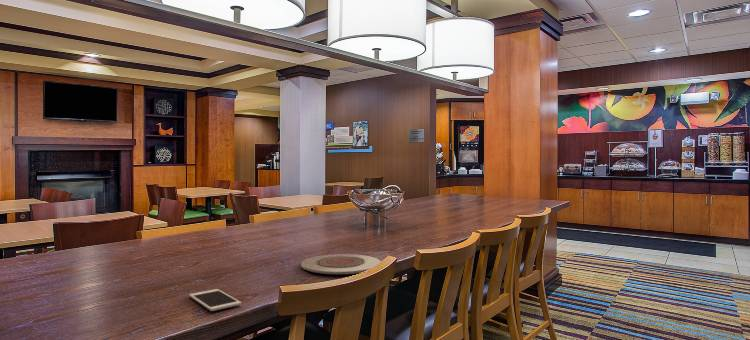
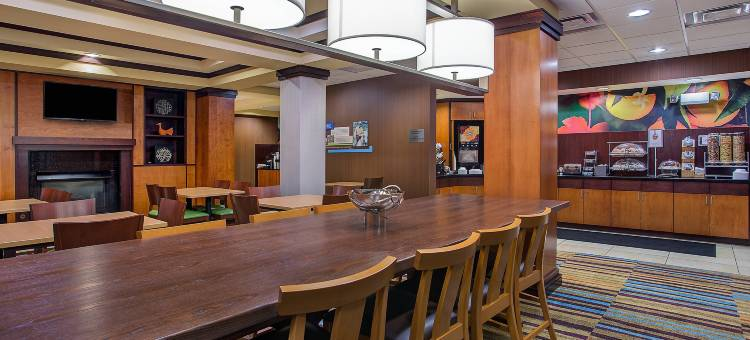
- cell phone [188,288,242,312]
- plate [300,253,382,275]
